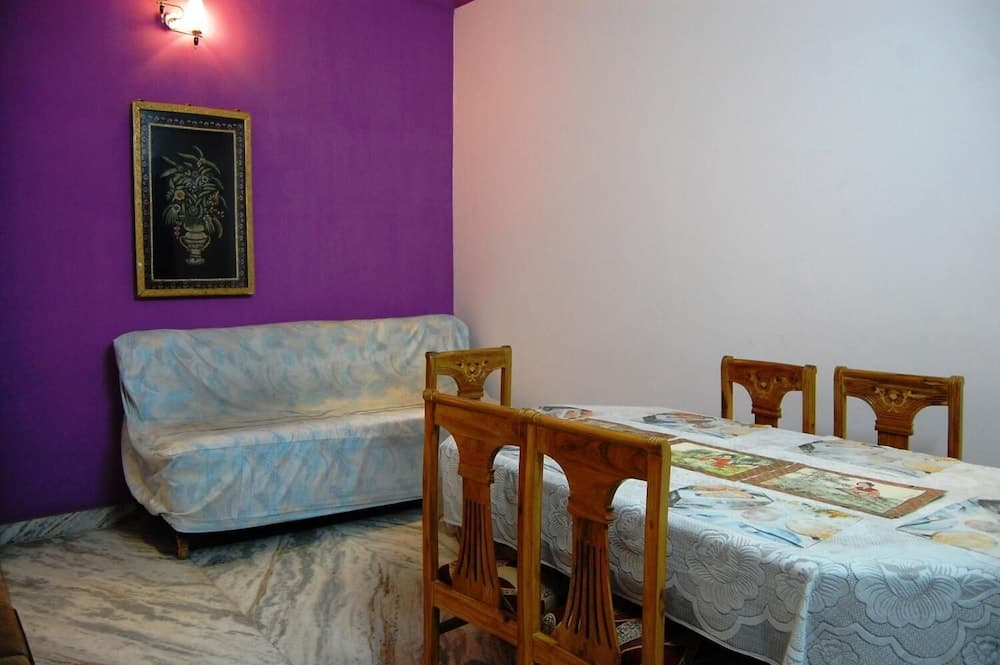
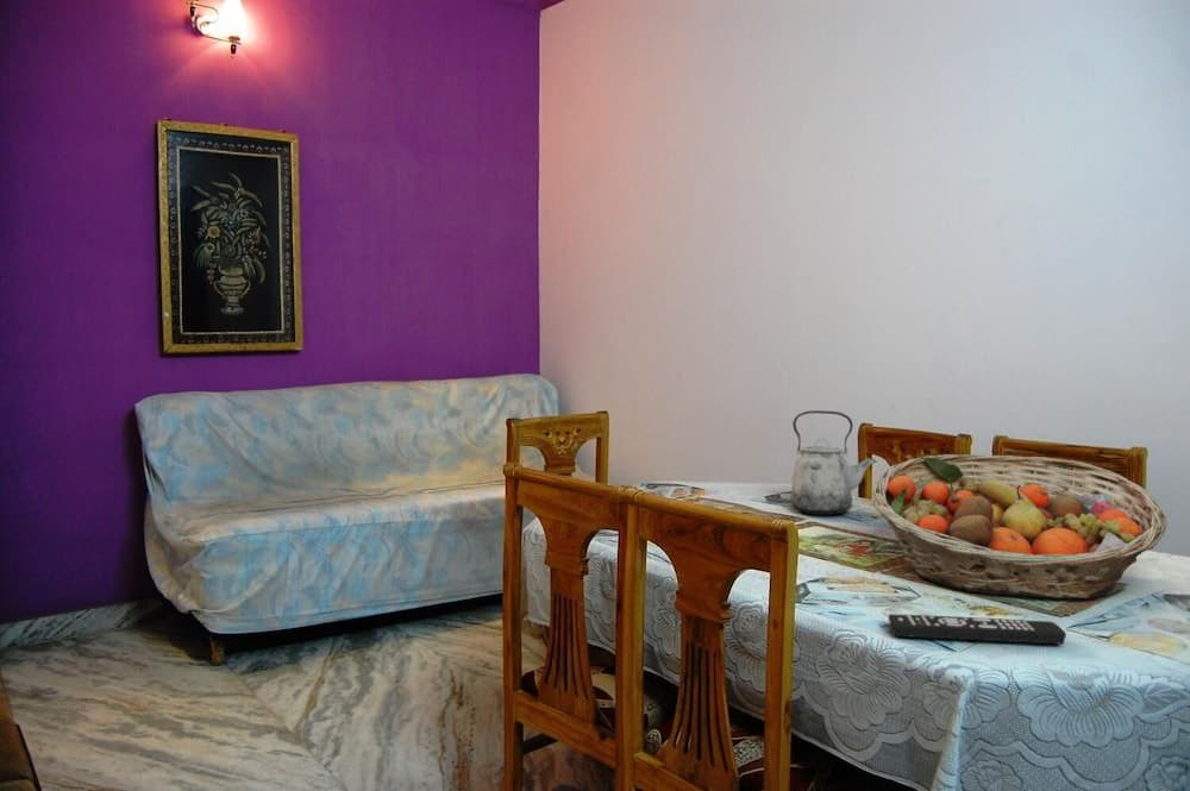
+ fruit basket [872,453,1169,599]
+ kettle [789,409,878,516]
+ remote control [888,613,1067,645]
